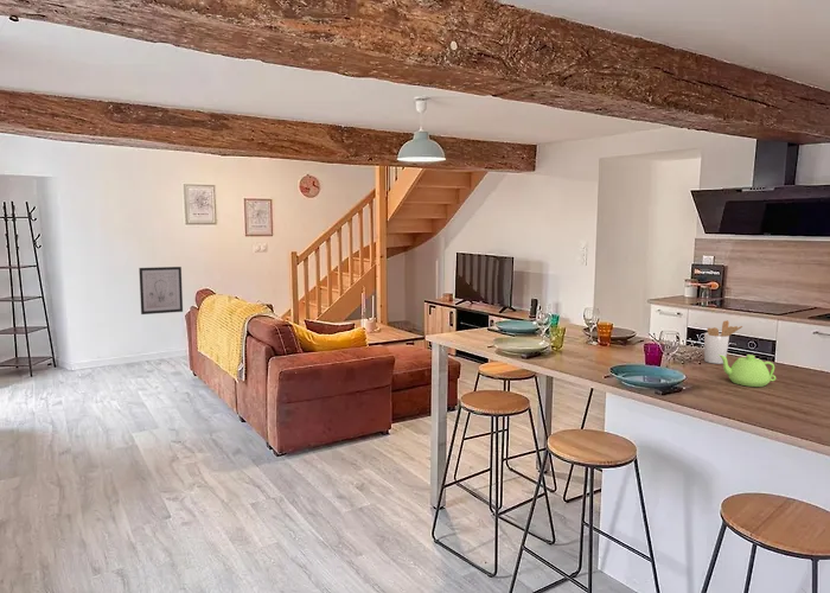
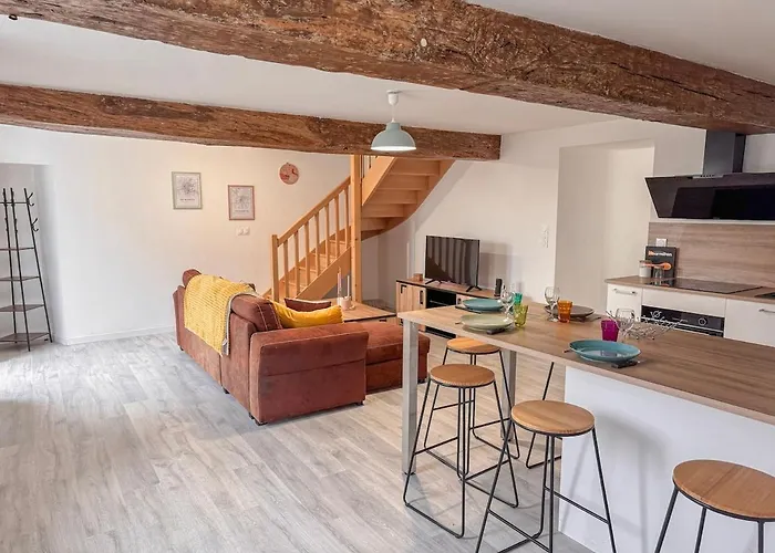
- teapot [719,353,777,388]
- wall art [138,266,184,315]
- utensil holder [703,319,743,365]
